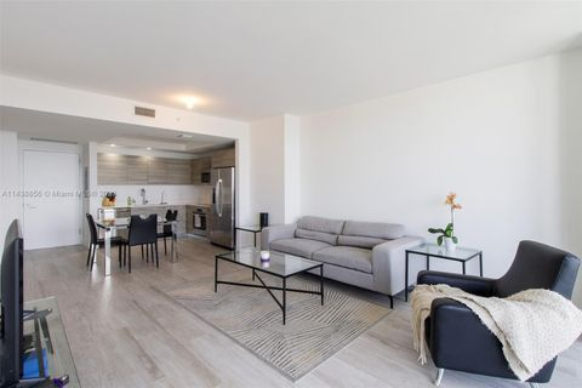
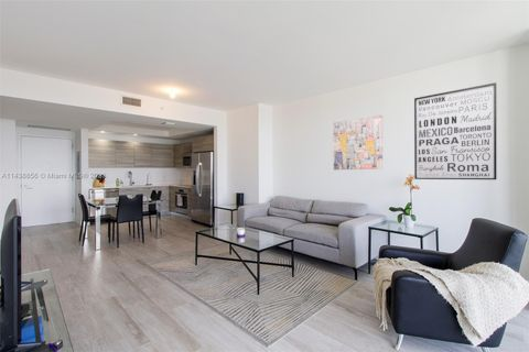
+ wall art [333,114,384,170]
+ wall art [413,81,498,180]
